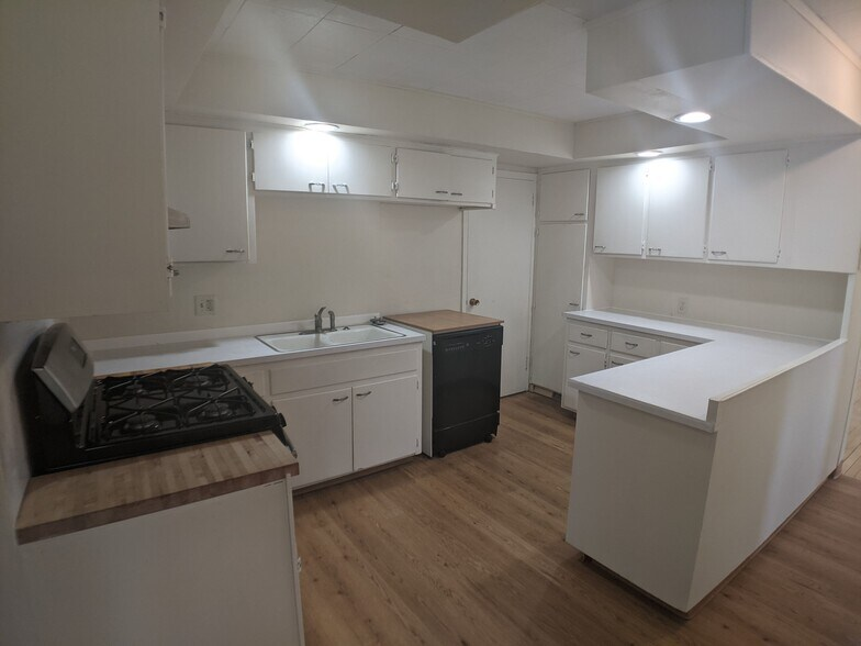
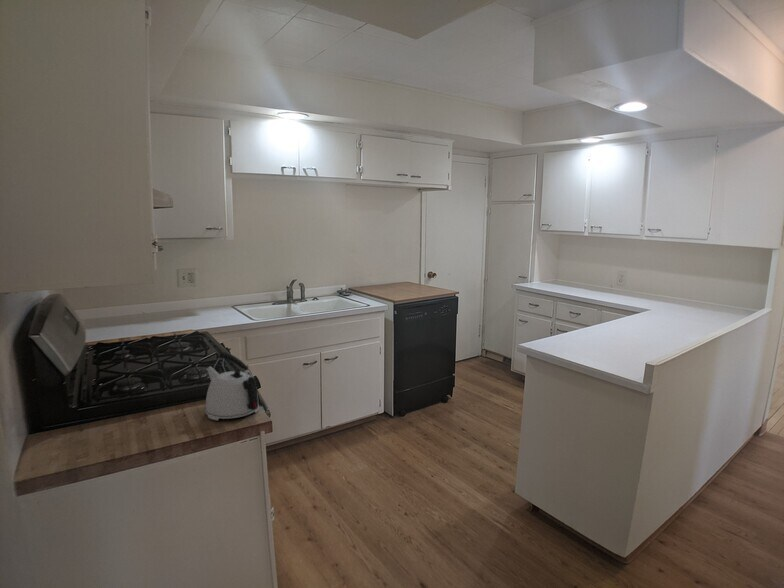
+ kettle [204,351,260,421]
